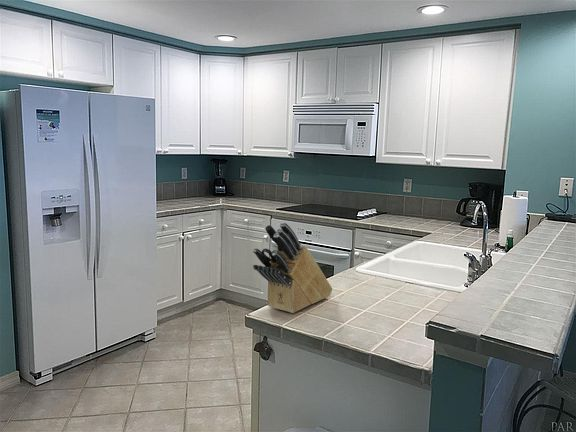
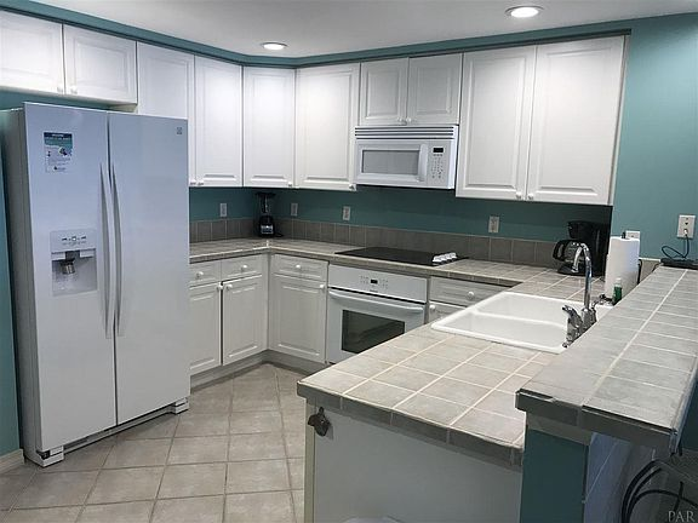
- knife block [252,221,333,314]
